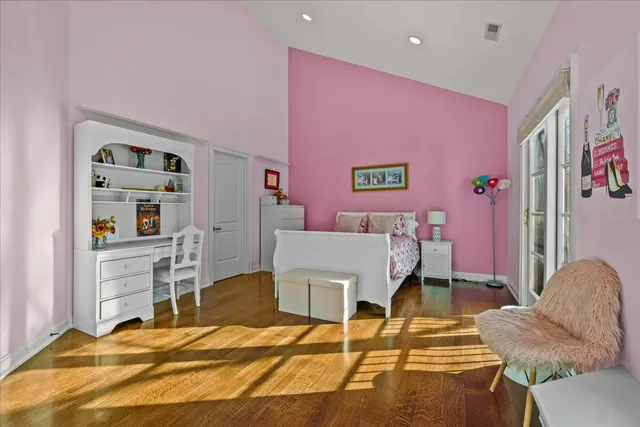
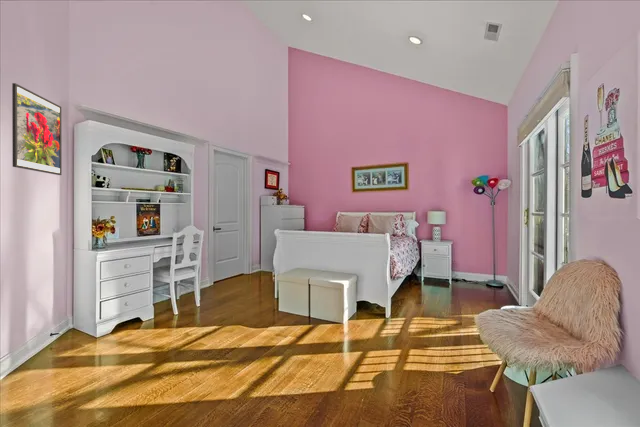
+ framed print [11,82,63,176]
